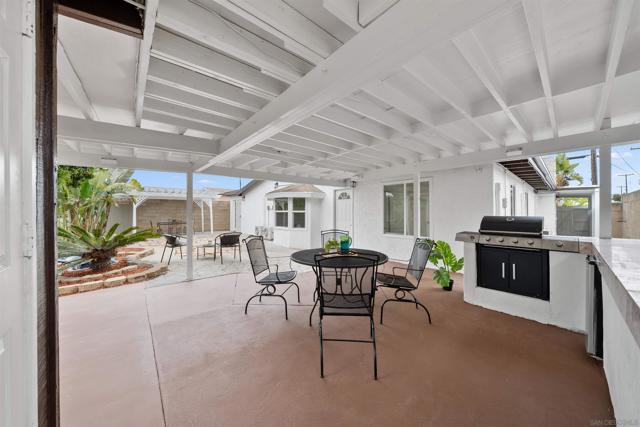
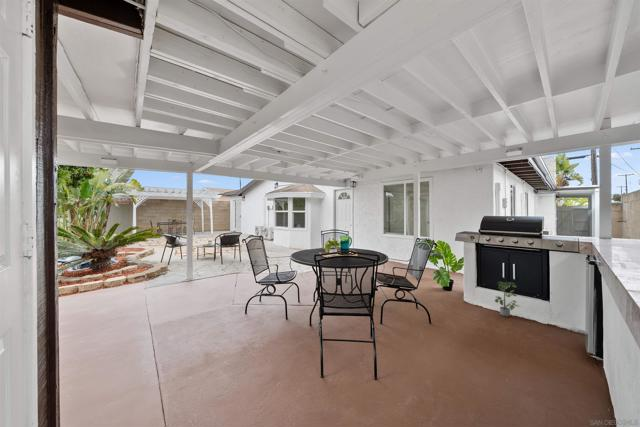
+ potted plant [494,280,522,317]
